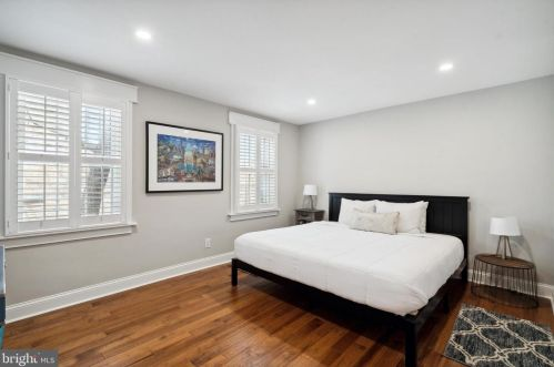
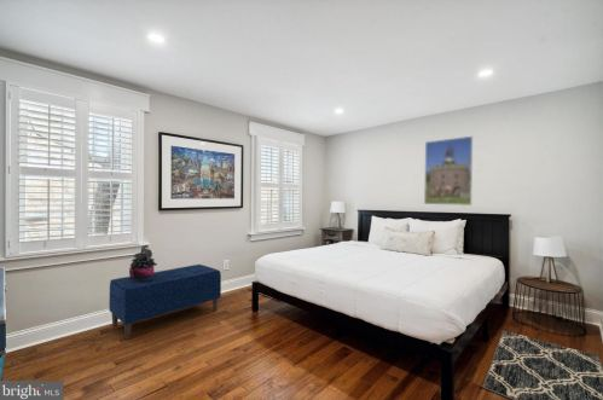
+ potted plant [128,244,158,283]
+ bench [108,263,222,341]
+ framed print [423,135,474,207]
